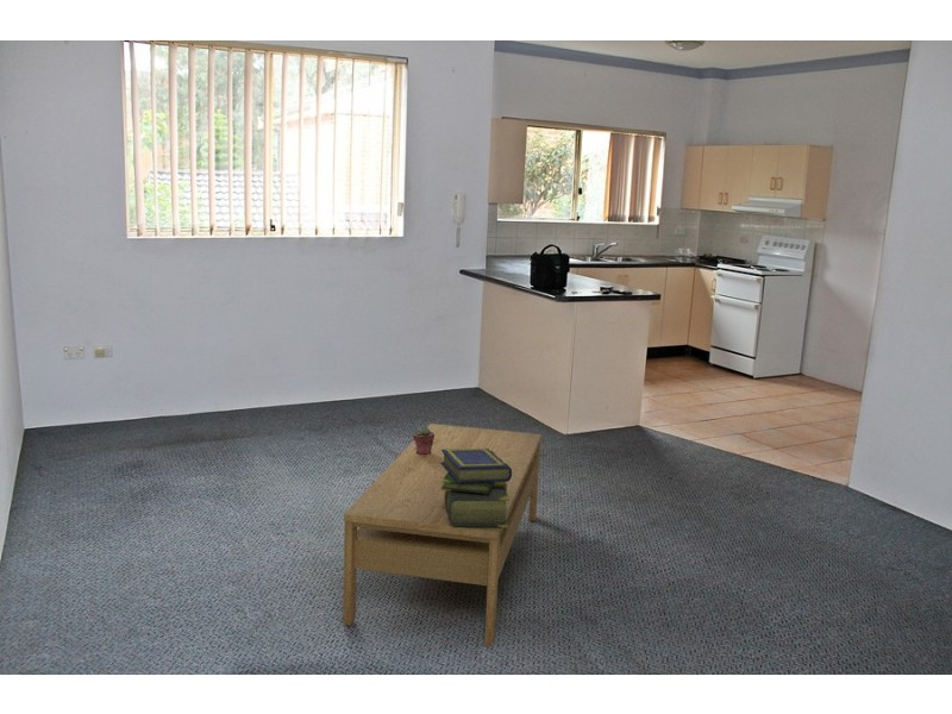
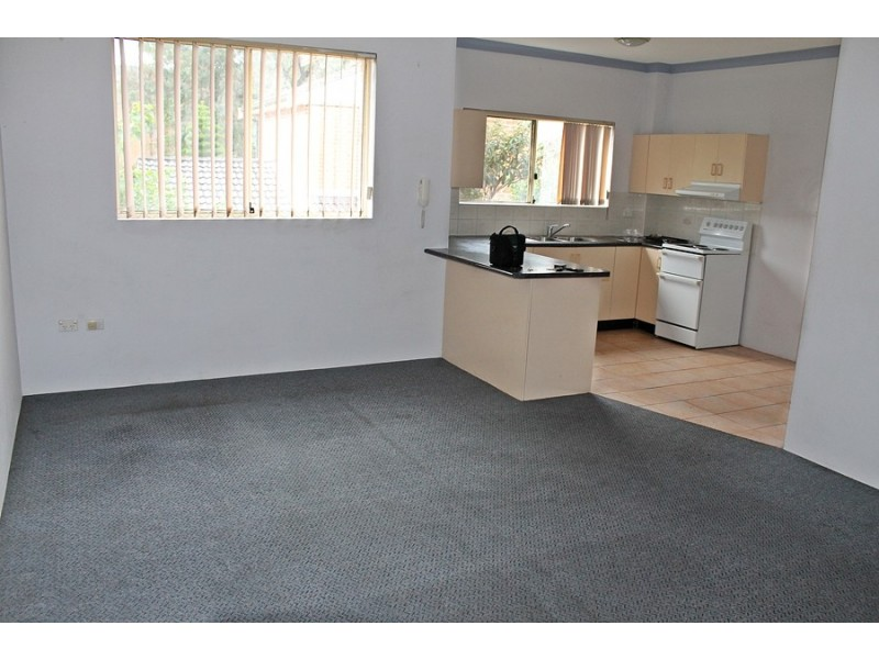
- potted succulent [412,425,434,455]
- stack of books [440,449,512,527]
- coffee table [342,422,543,647]
